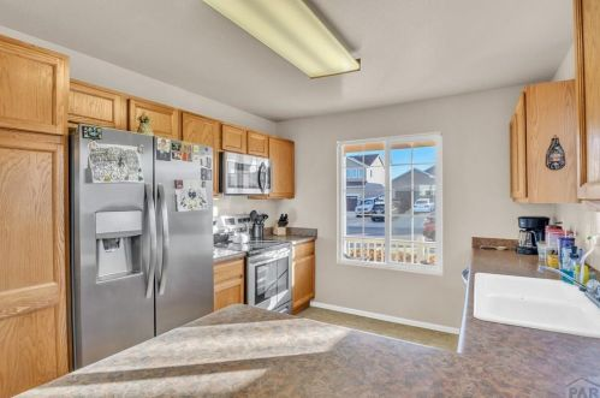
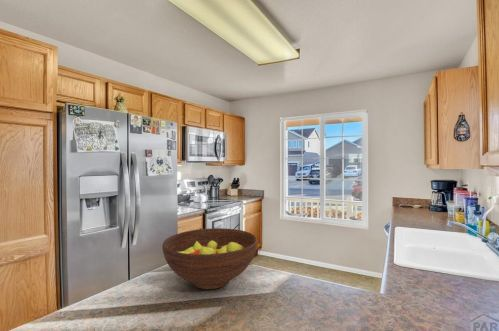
+ fruit bowl [161,227,258,290]
